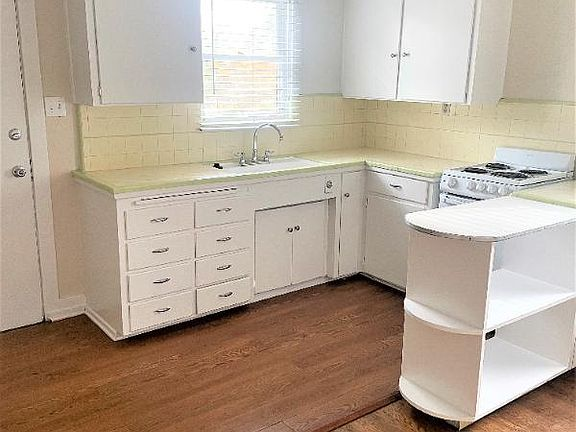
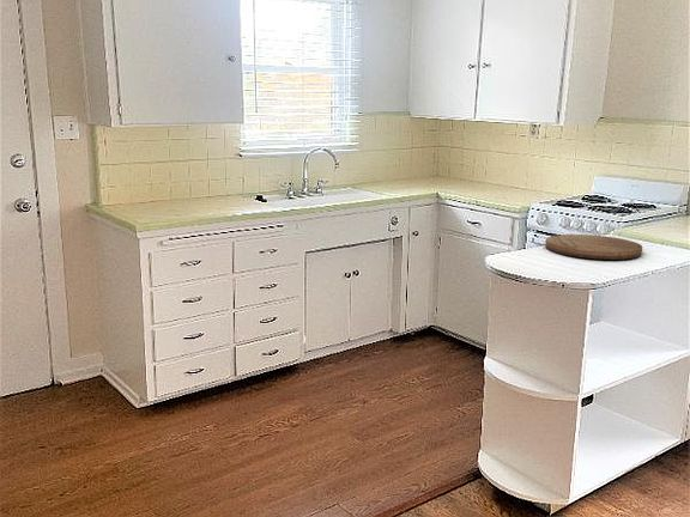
+ cutting board [544,233,643,261]
